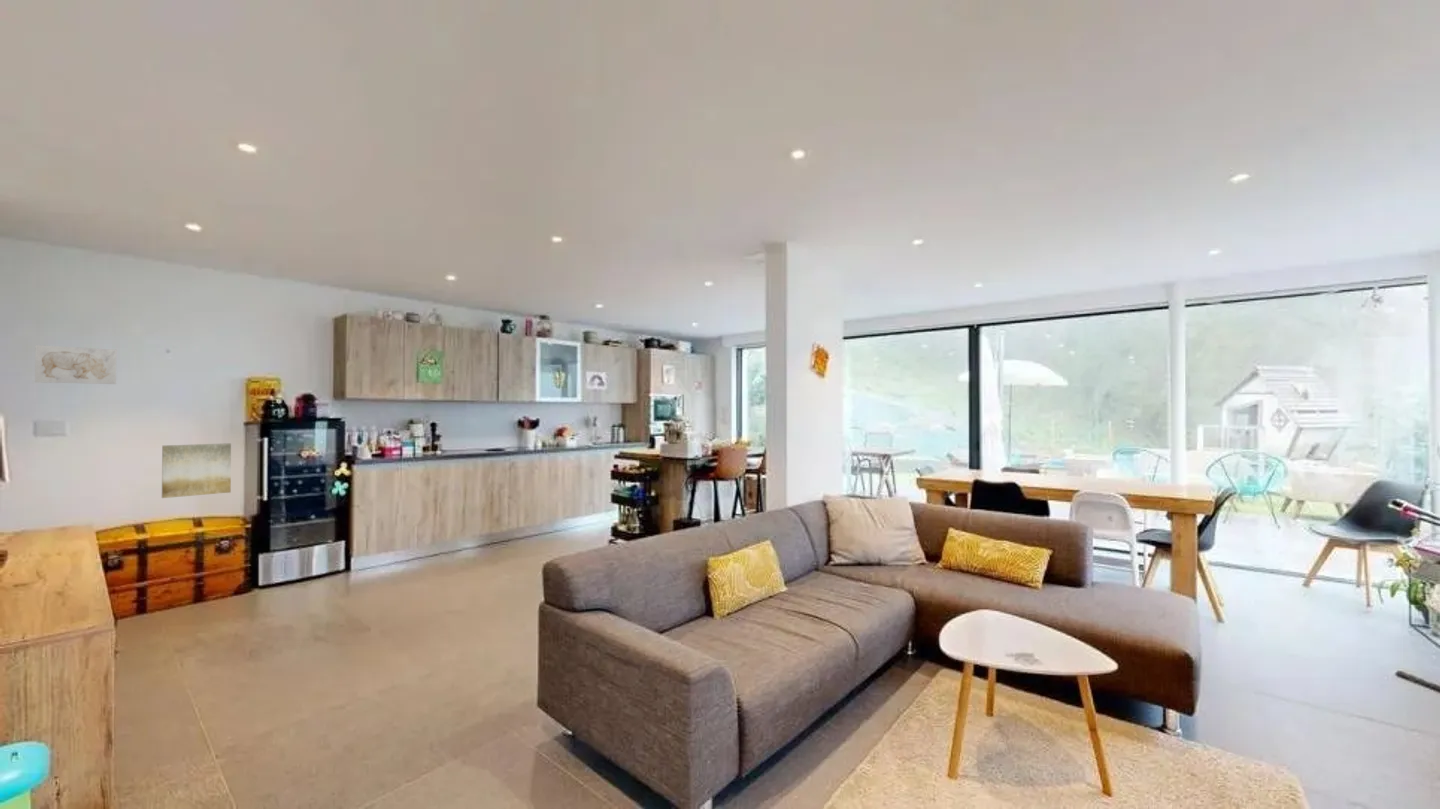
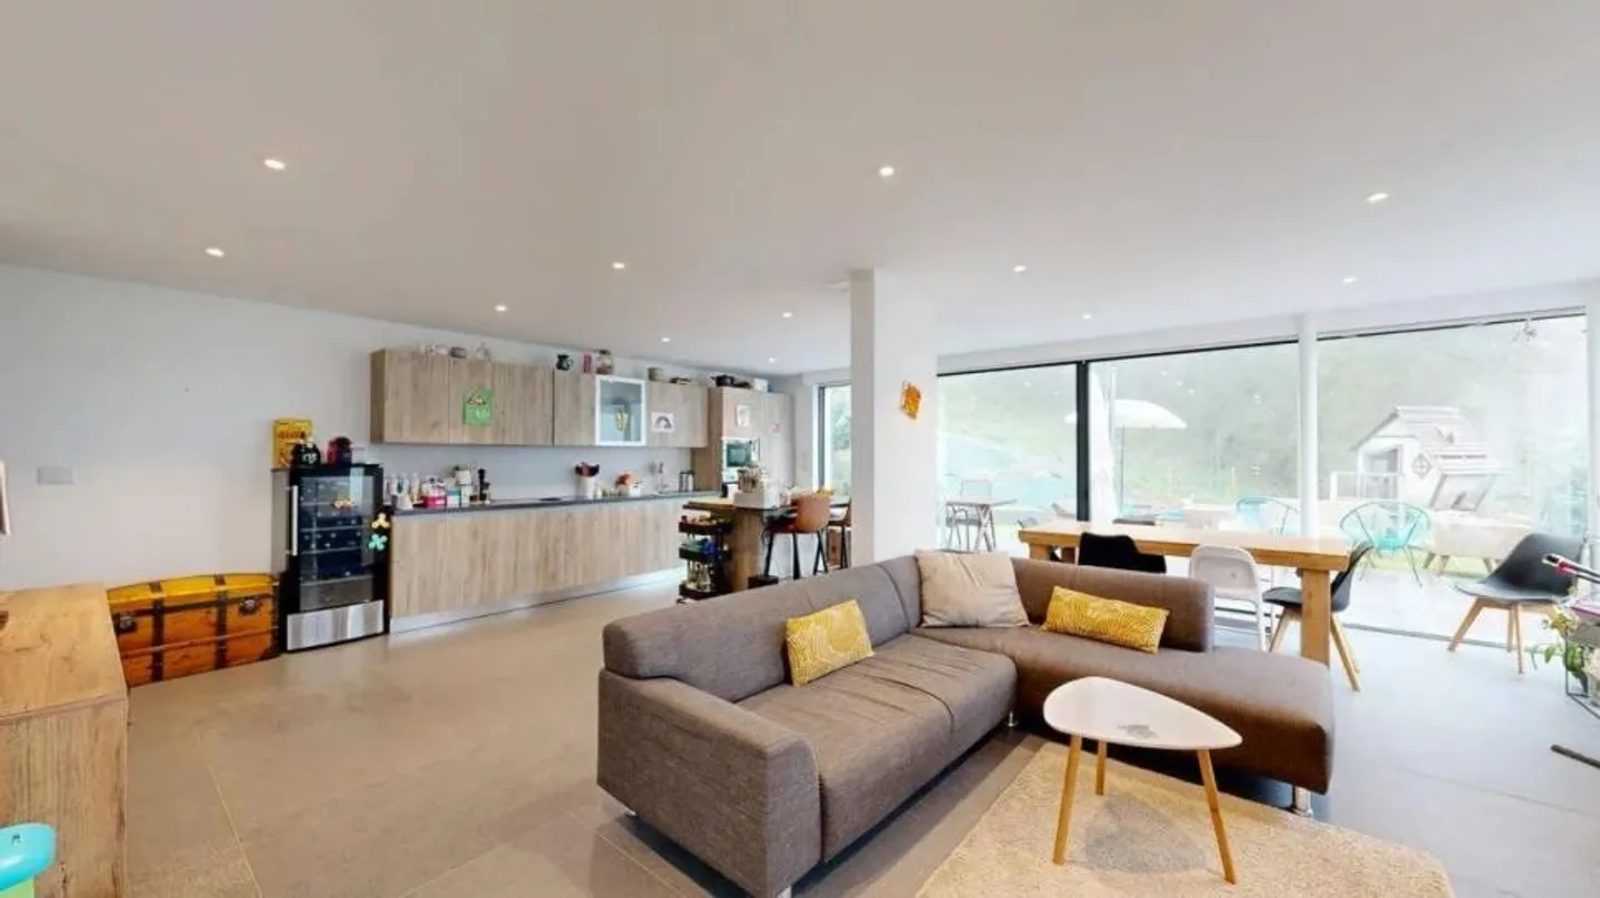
- wall art [34,344,117,385]
- wall art [161,442,232,499]
